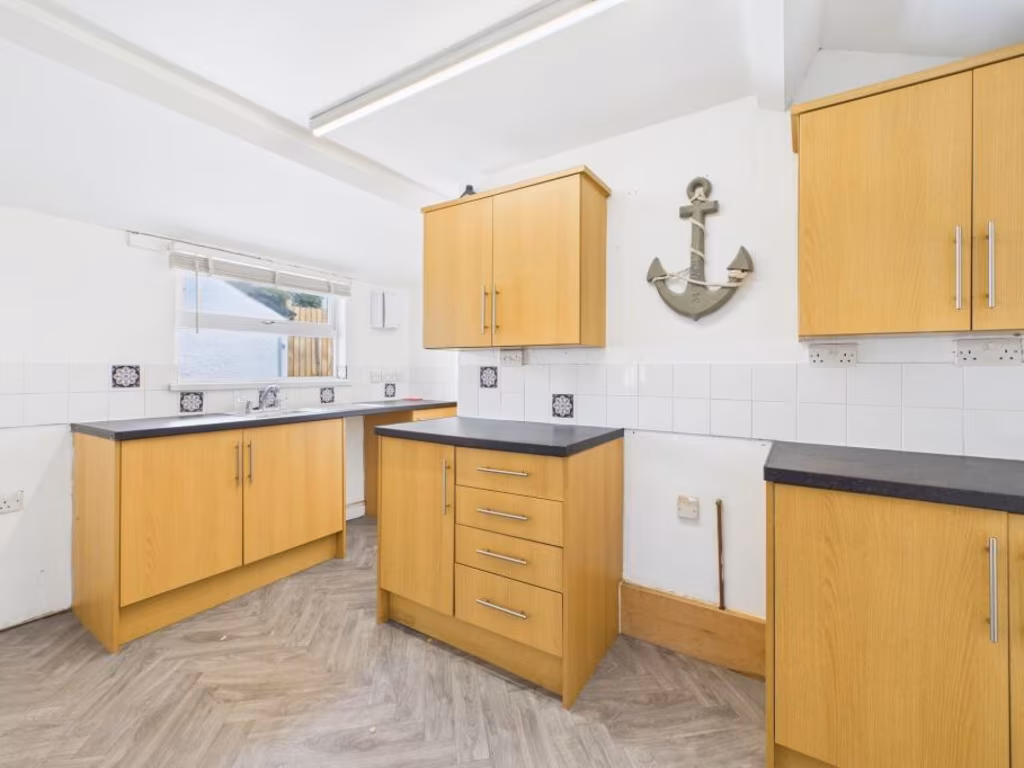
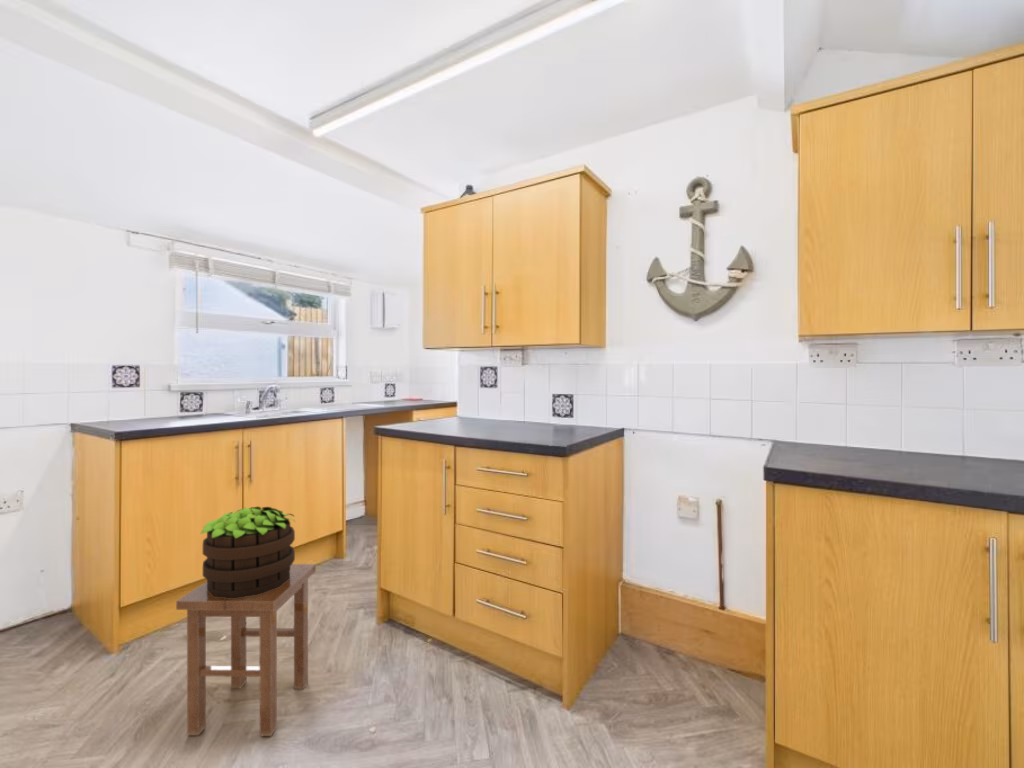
+ potted plant [199,505,297,598]
+ stool [175,563,317,737]
